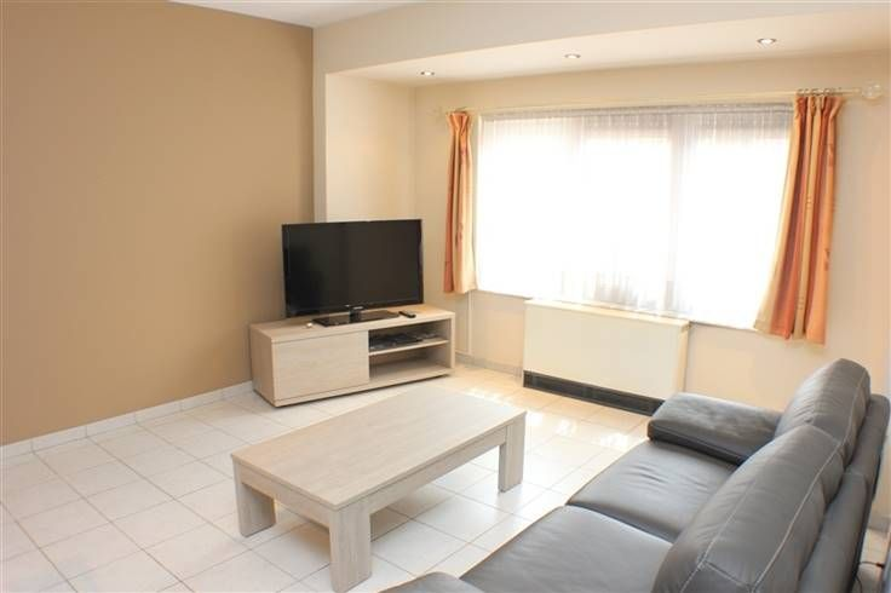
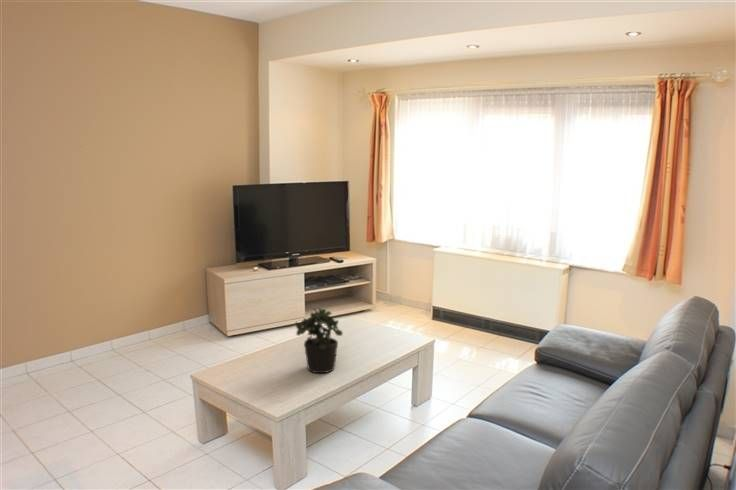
+ potted plant [294,307,344,374]
